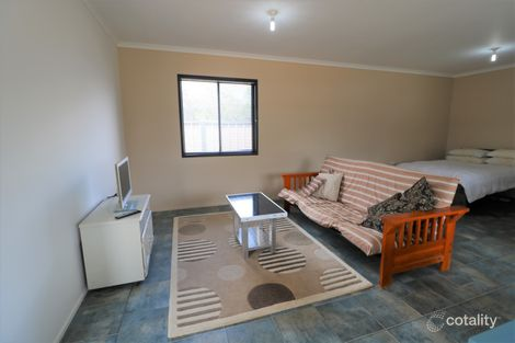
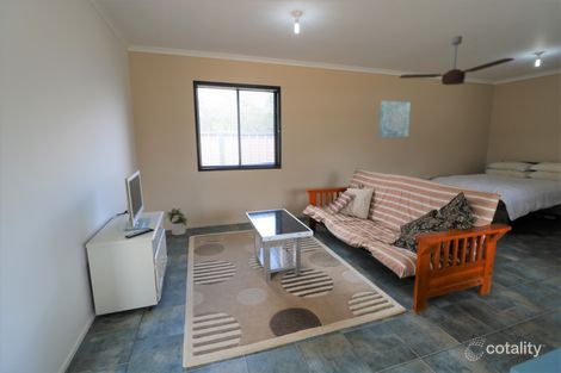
+ potted plant [162,207,190,236]
+ ceiling fan [397,35,516,86]
+ wall art [378,100,412,138]
